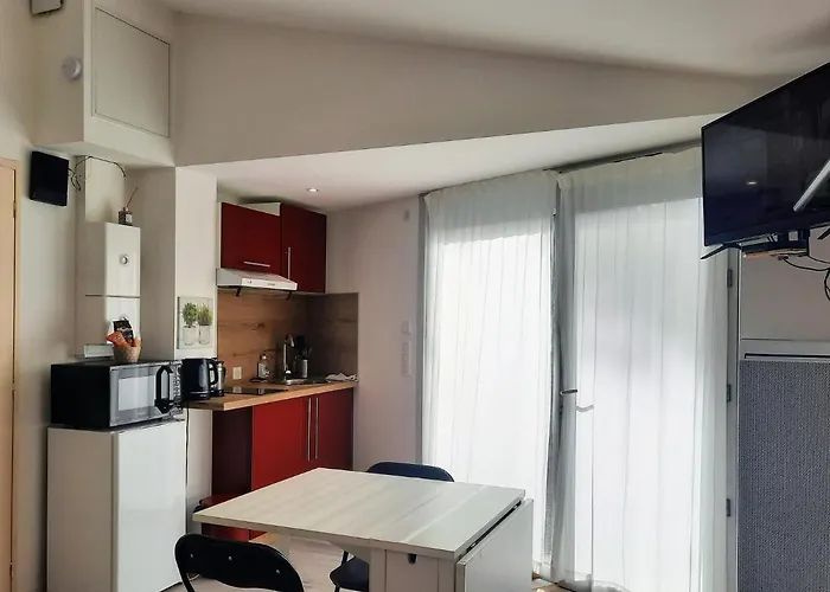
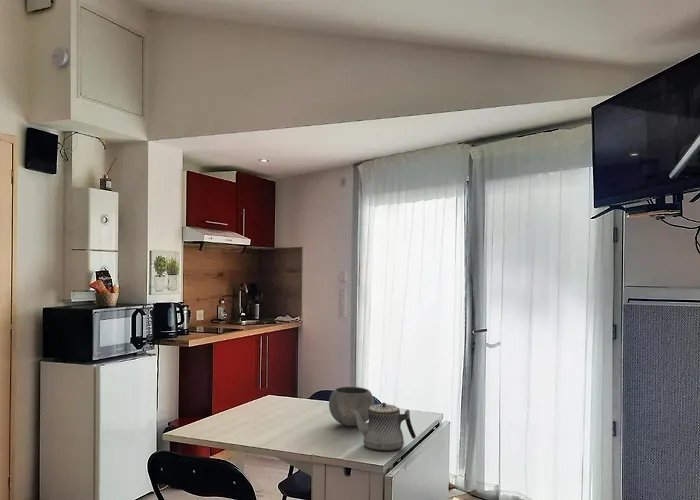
+ teapot [350,402,417,452]
+ bowl [328,386,375,427]
